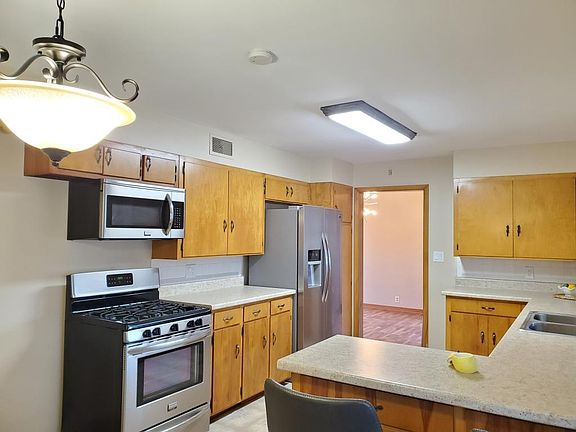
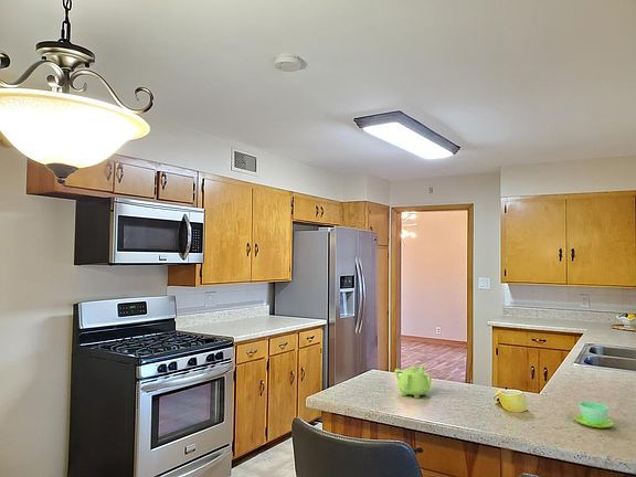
+ cup [574,401,615,428]
+ teapot [393,363,434,400]
